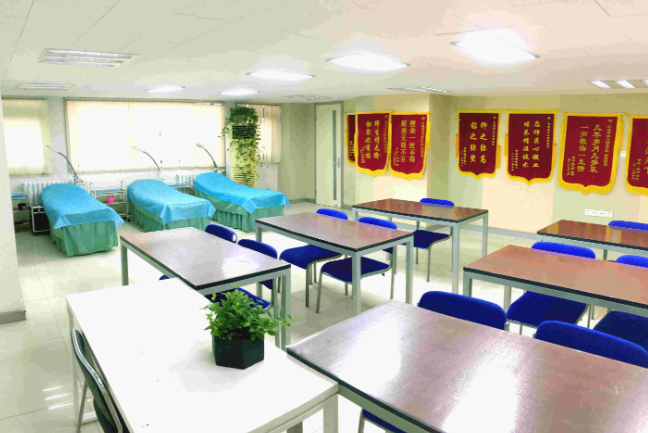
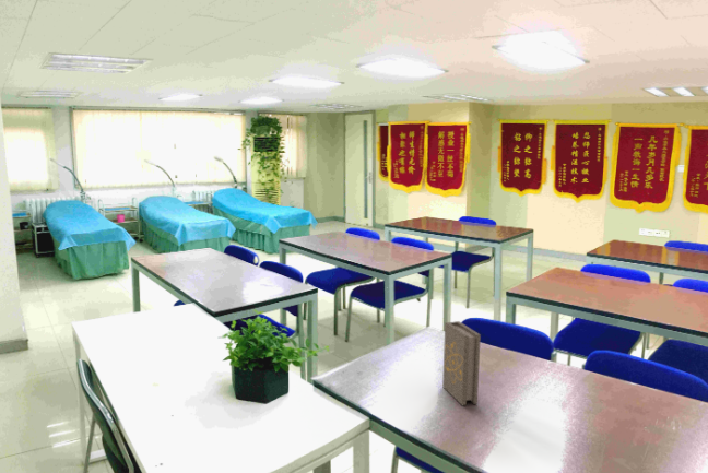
+ book [441,320,482,406]
